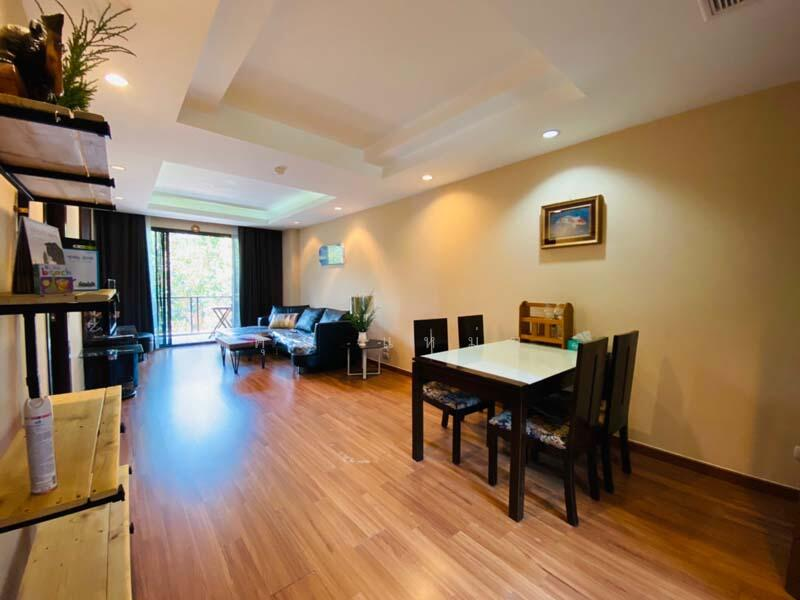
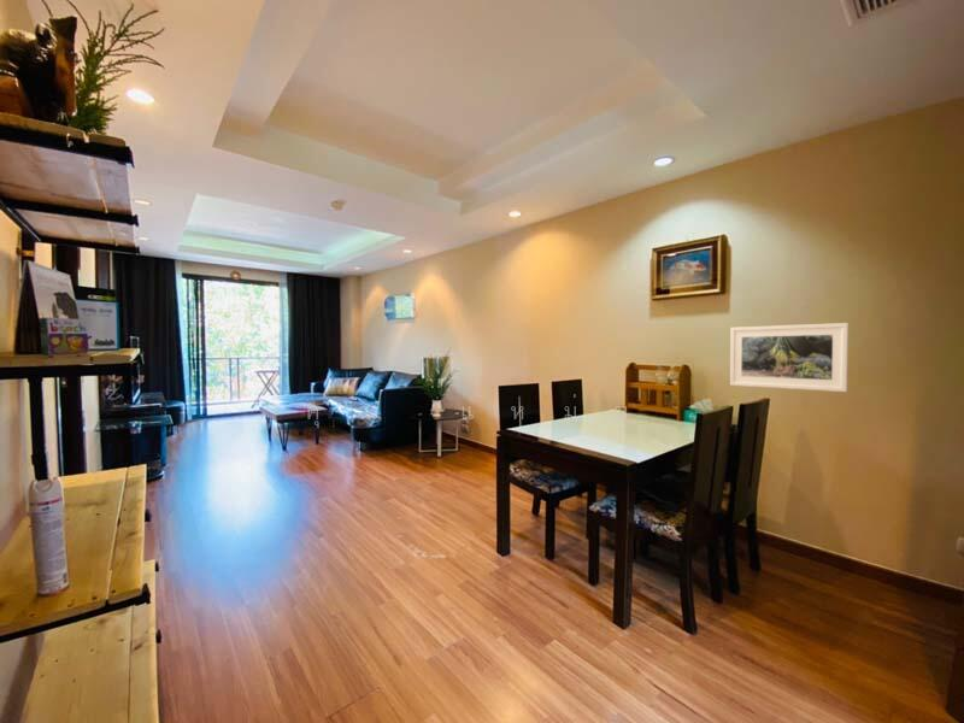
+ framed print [729,322,850,393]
